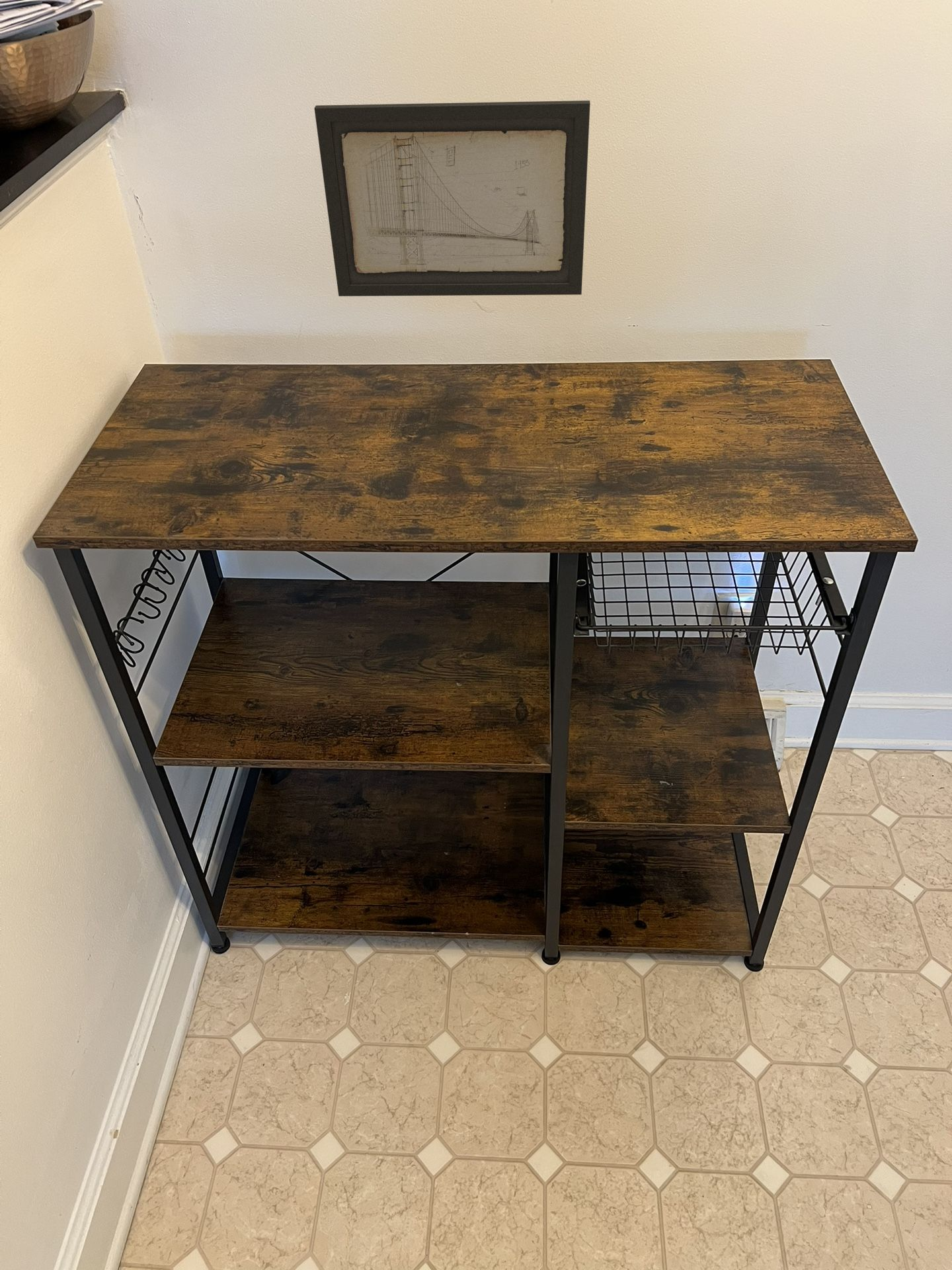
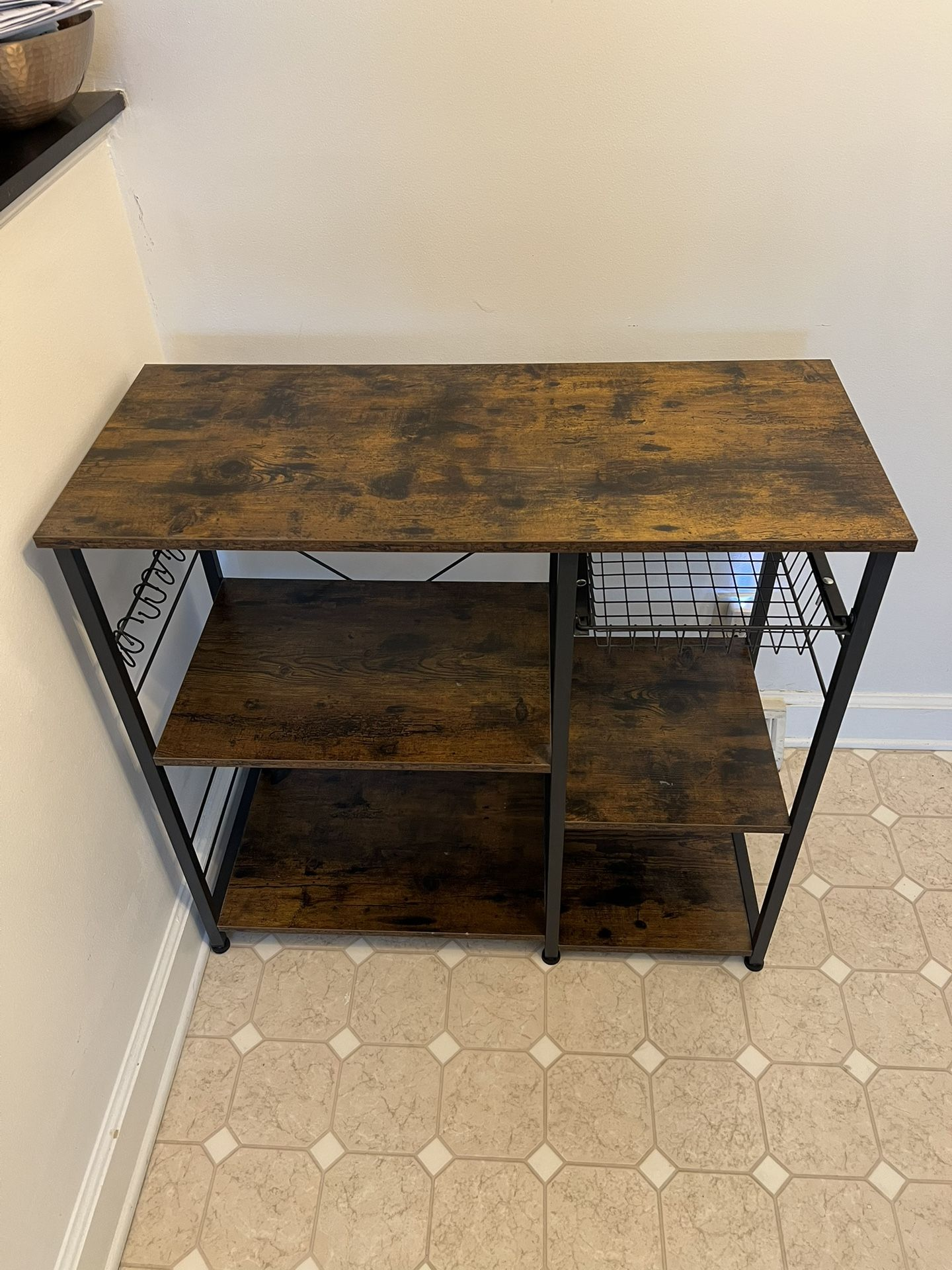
- wall art [314,100,591,297]
